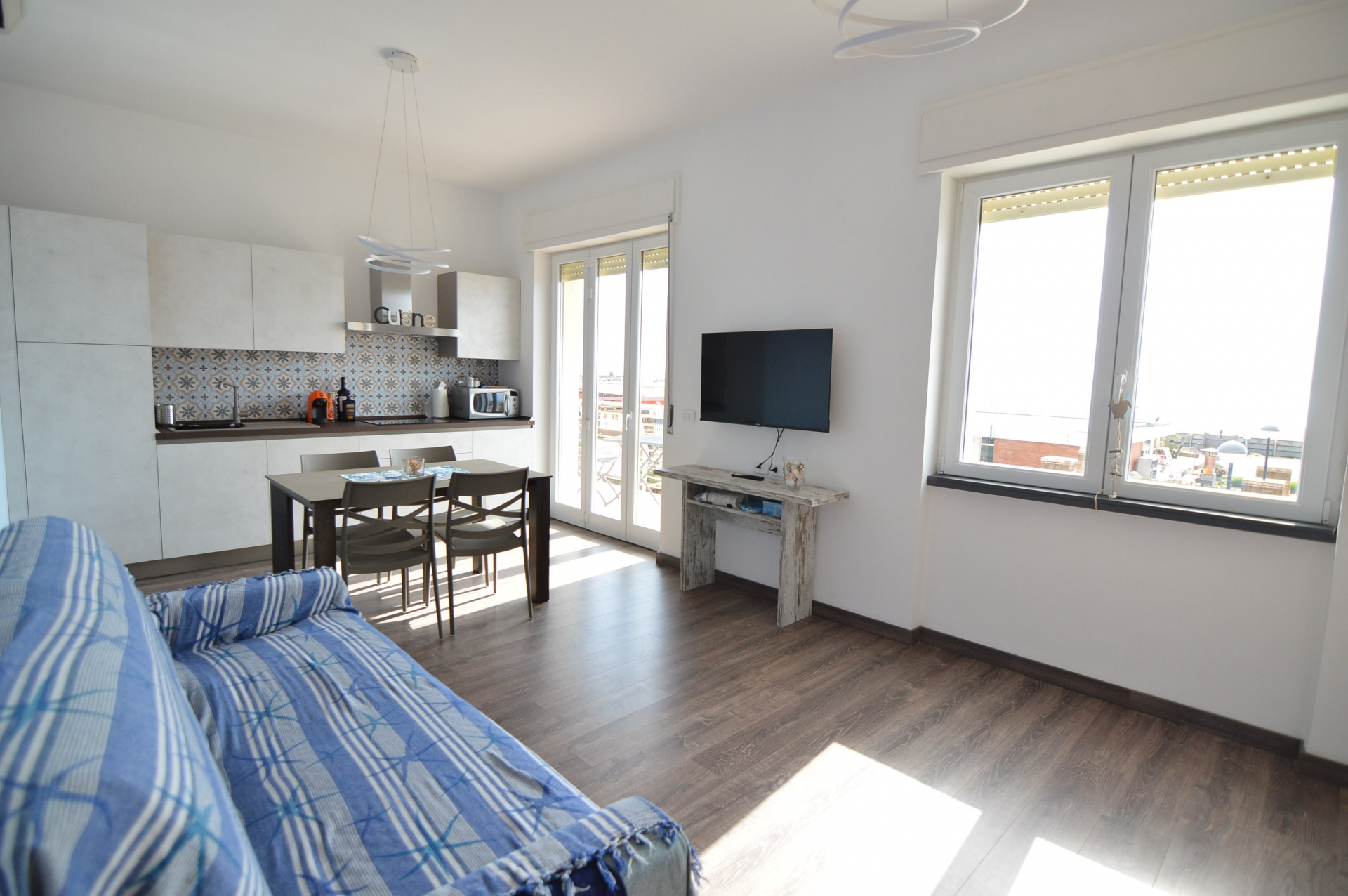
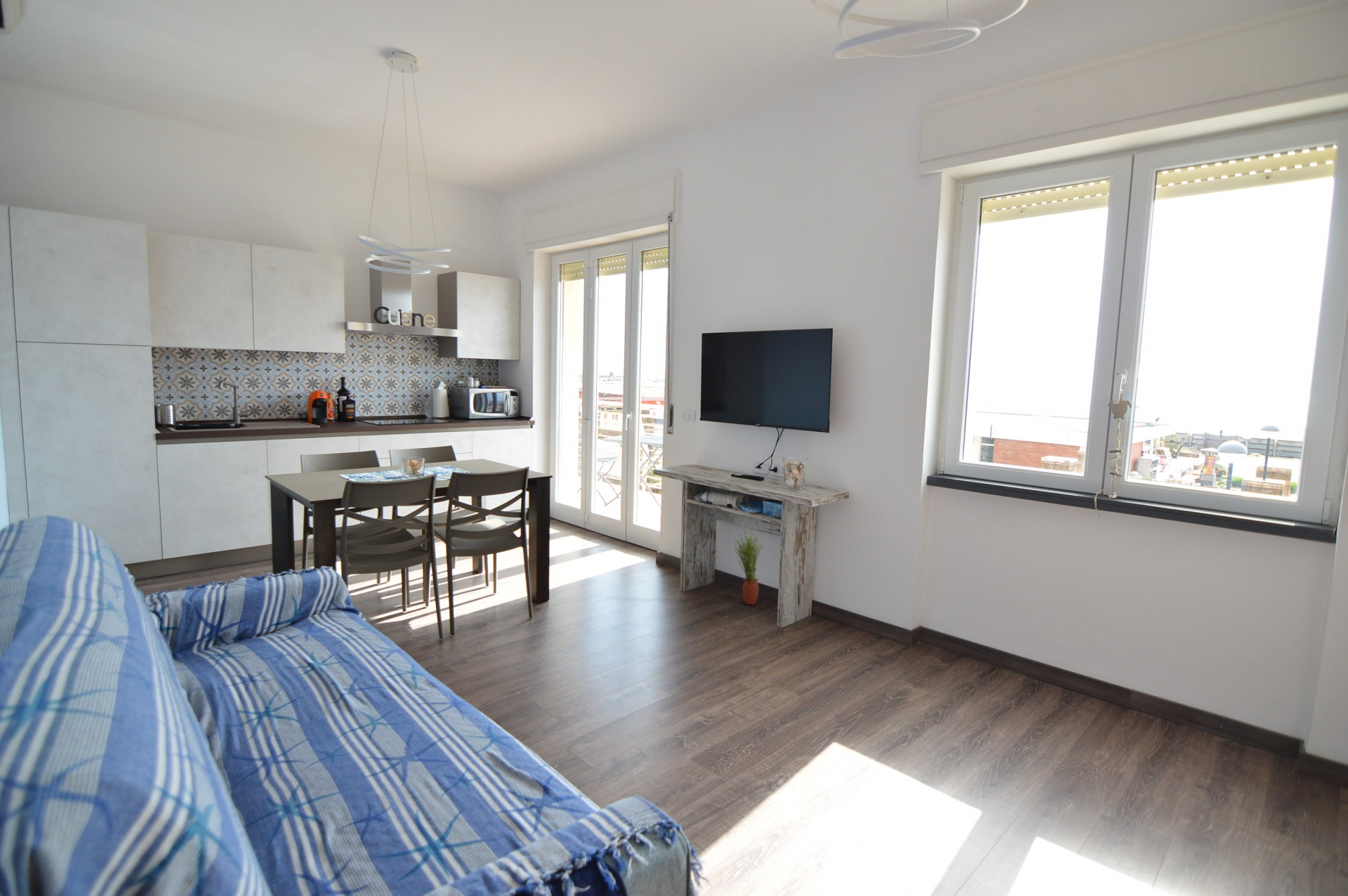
+ potted plant [734,529,764,605]
